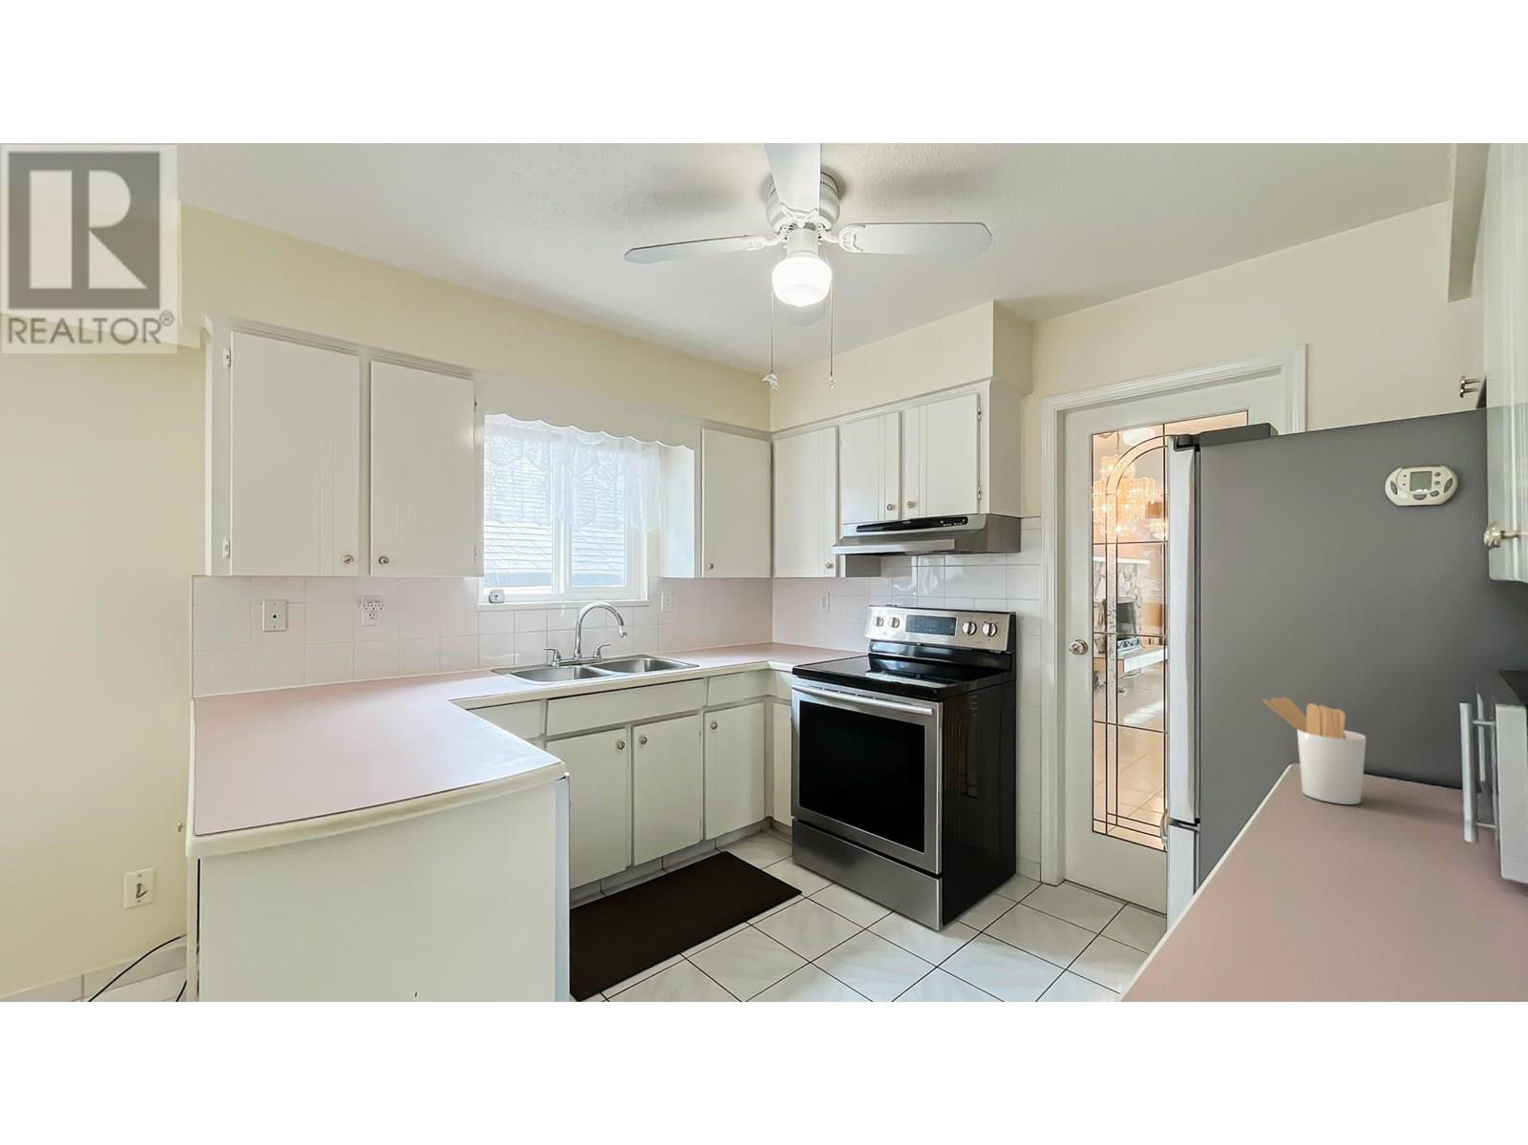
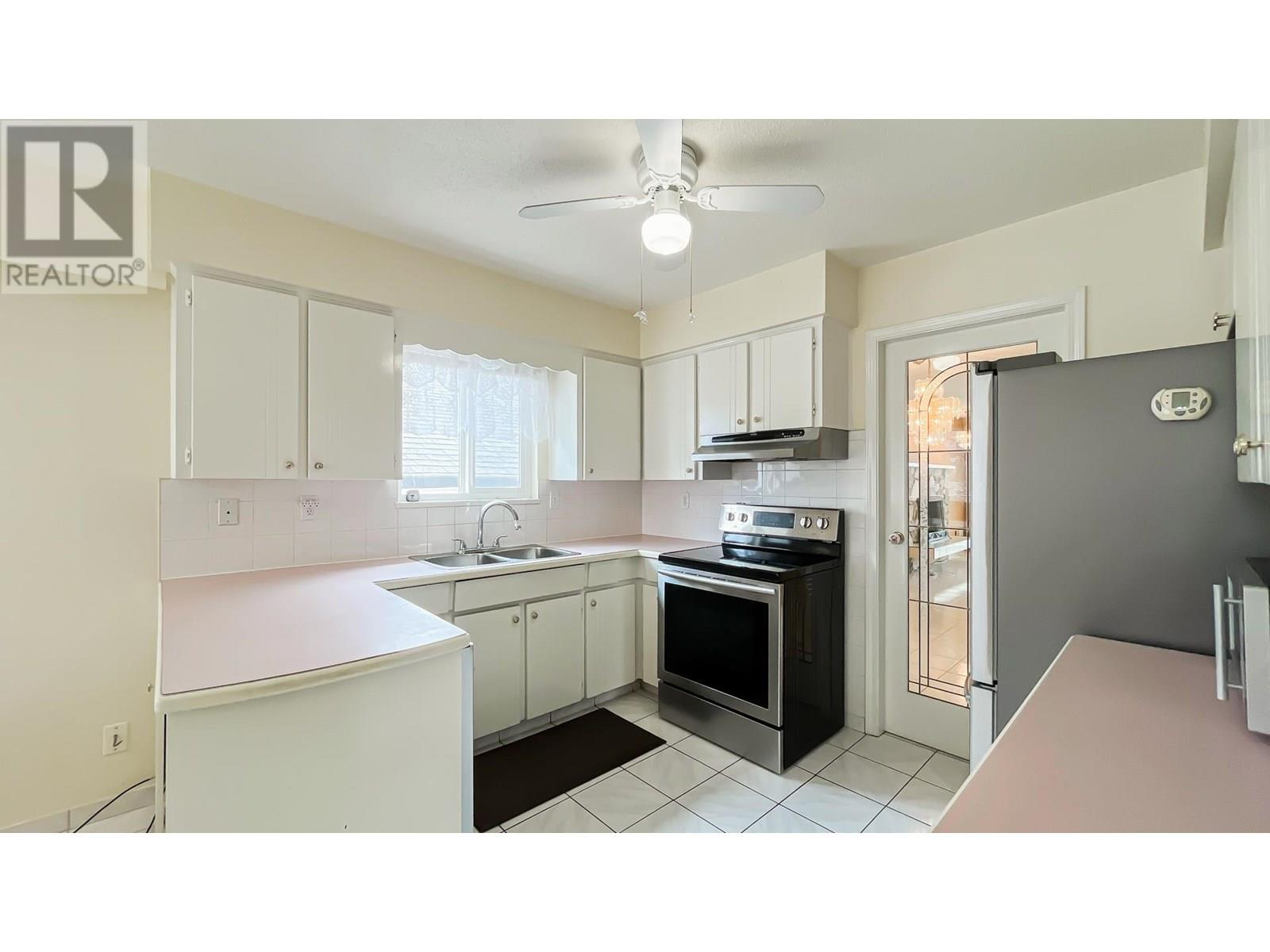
- utensil holder [1262,695,1367,806]
